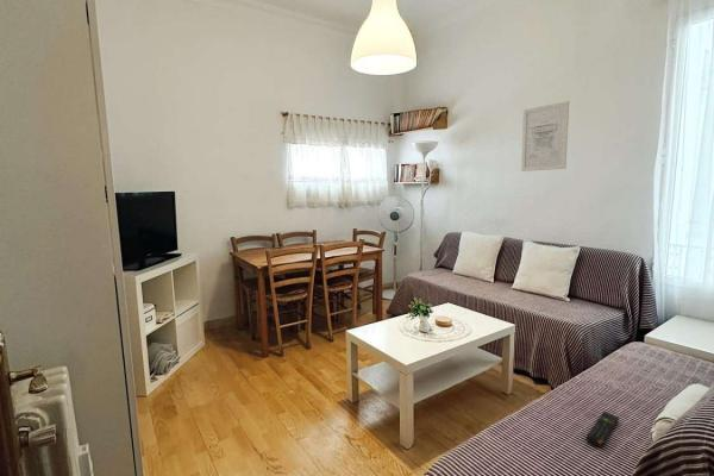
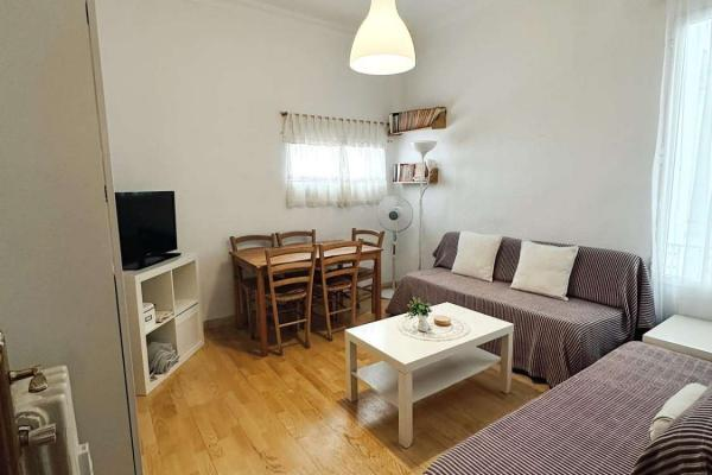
- remote control [584,409,620,449]
- wall art [520,100,570,173]
